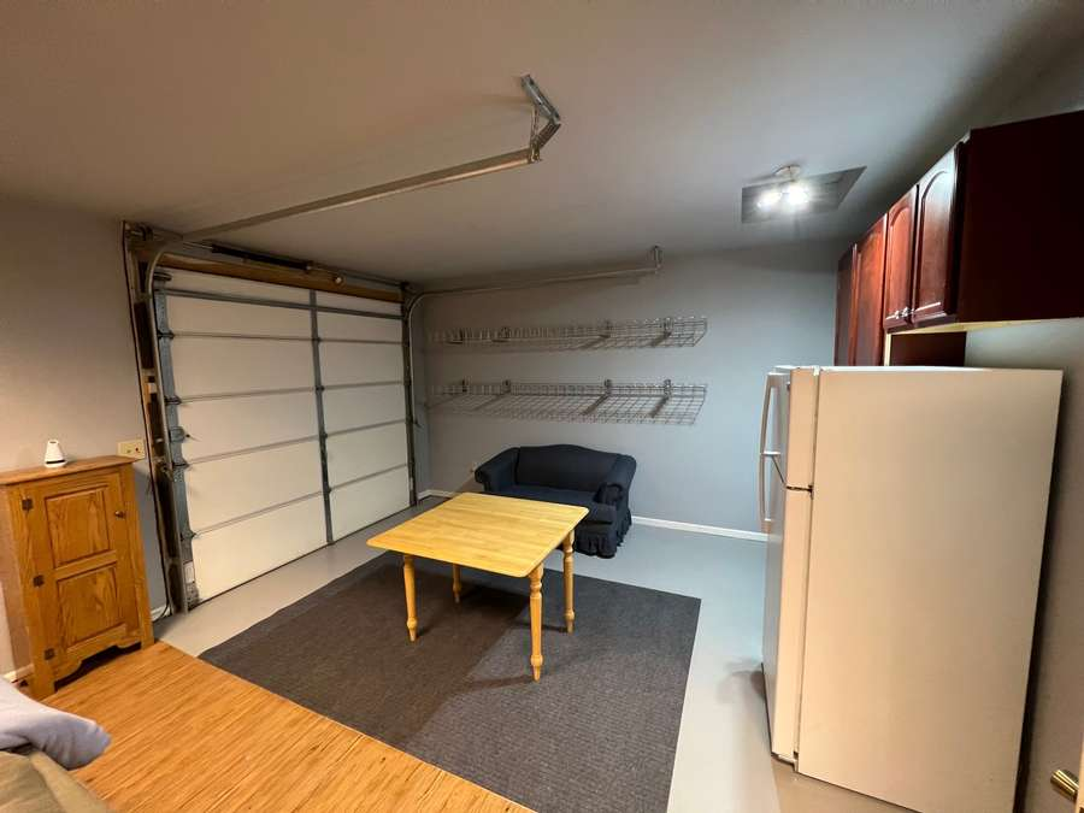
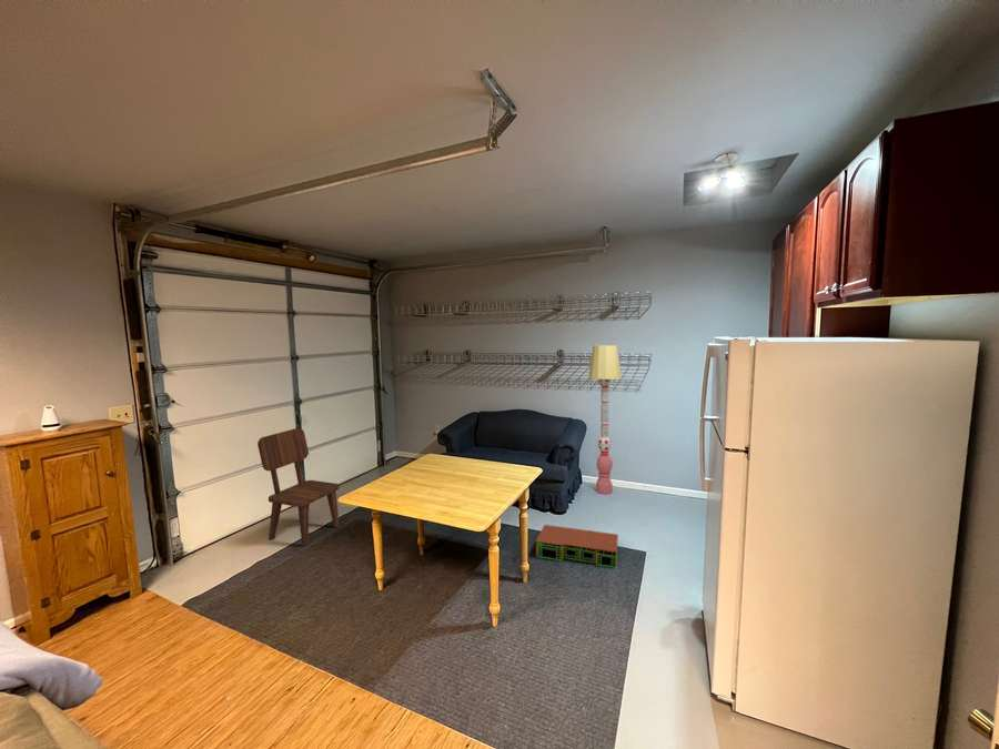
+ dining chair [256,427,341,548]
+ storage bin [535,524,619,568]
+ floor lamp [587,344,623,495]
